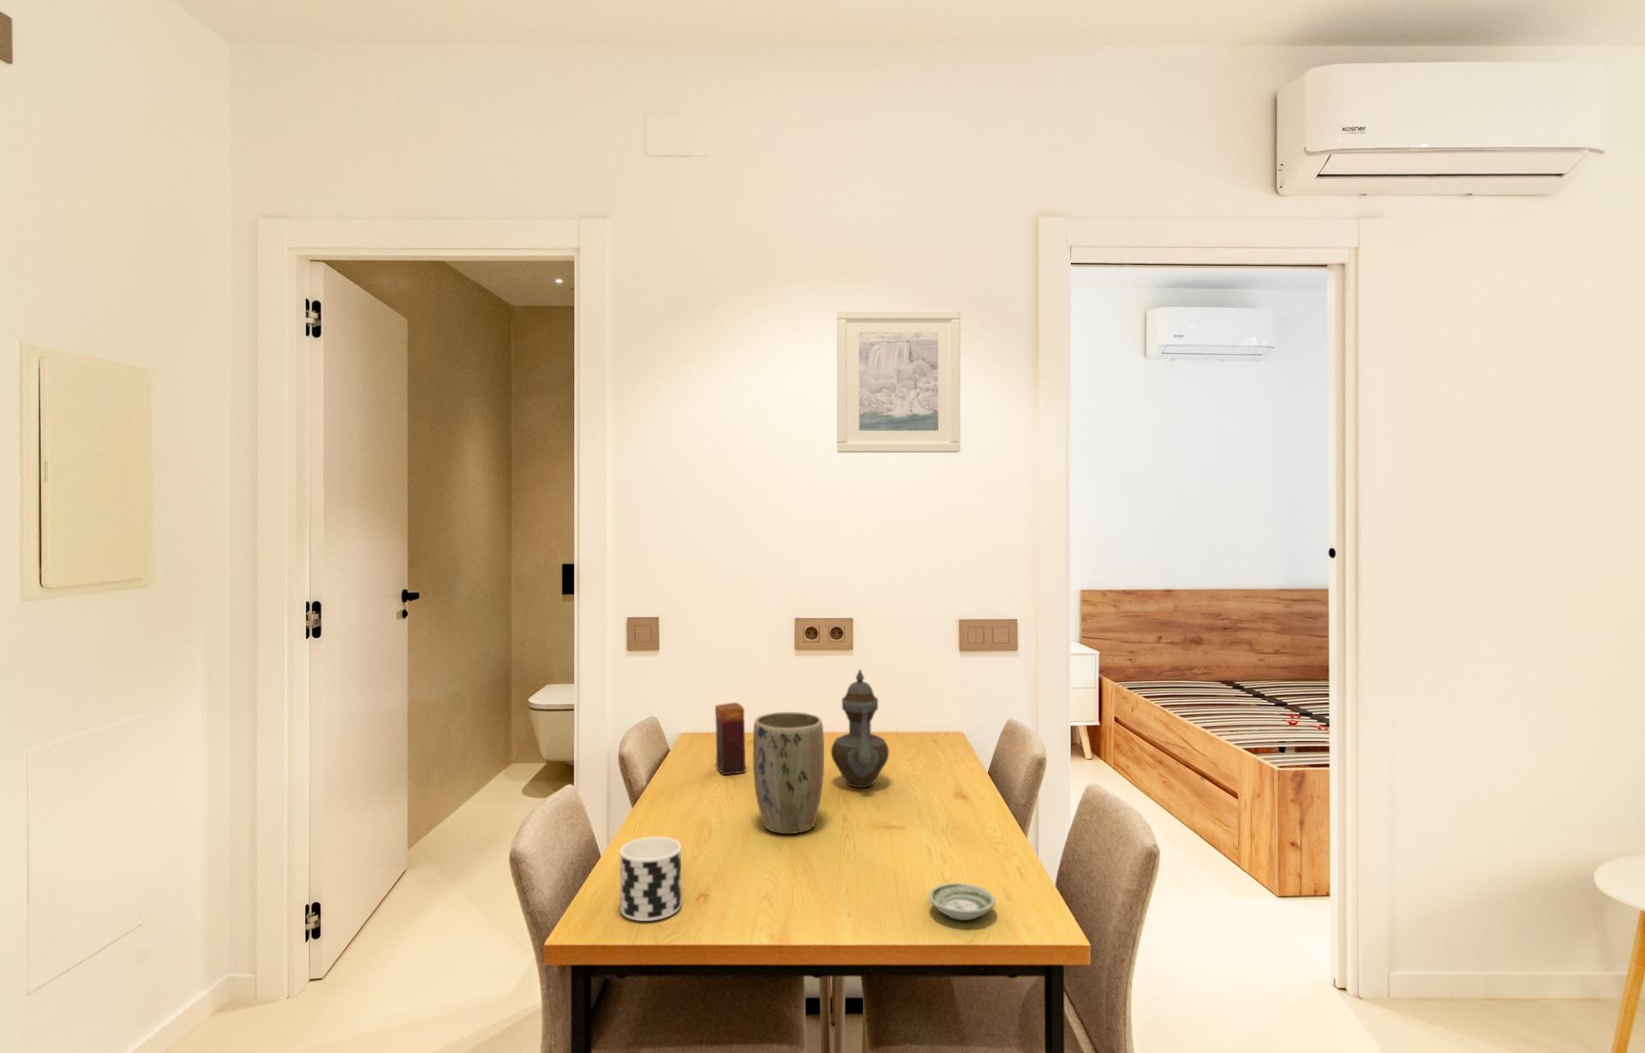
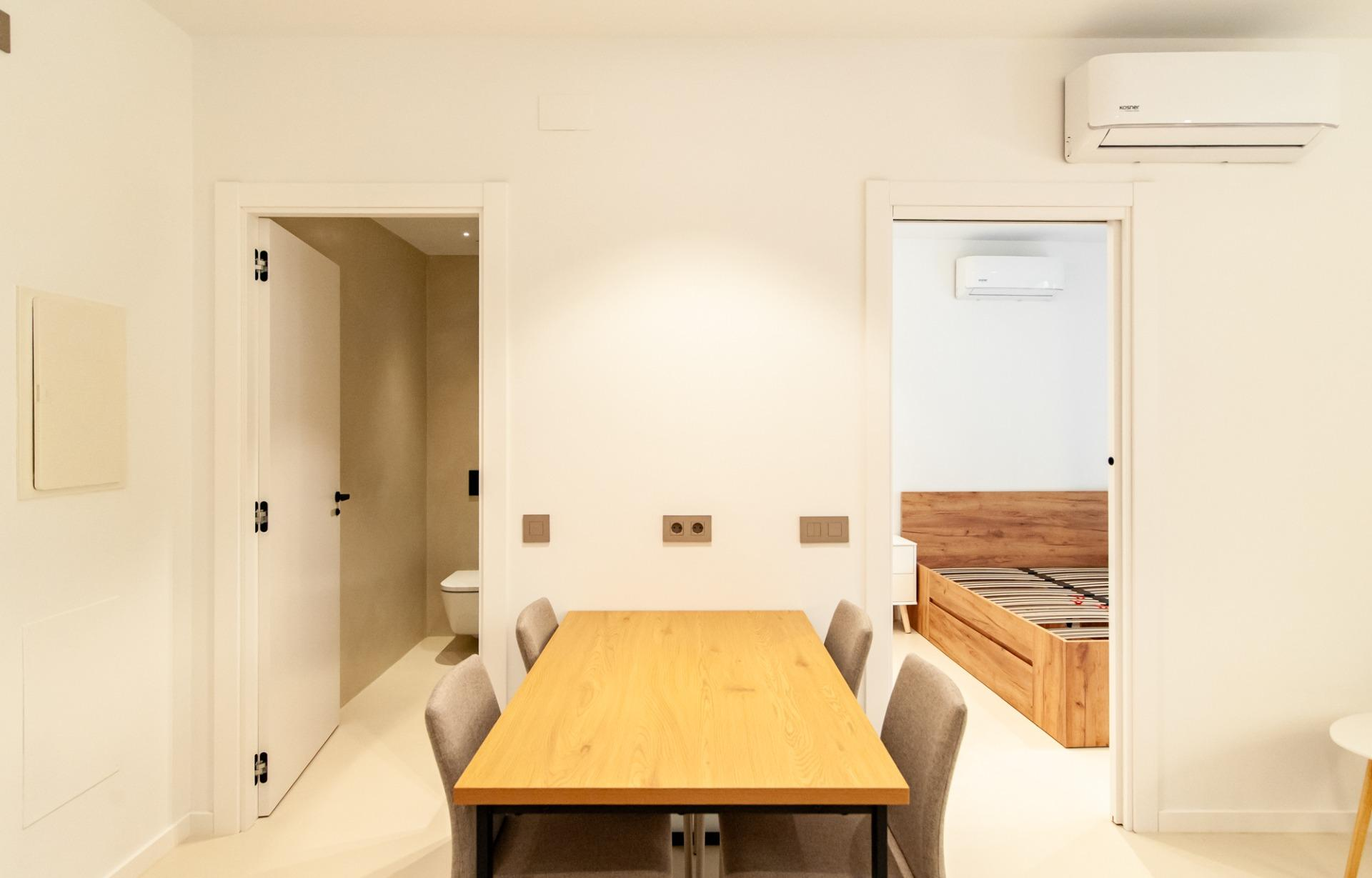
- cup [620,836,682,922]
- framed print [836,309,962,453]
- plant pot [752,711,825,835]
- teapot [830,668,890,788]
- saucer [928,883,996,921]
- candle [715,702,746,776]
